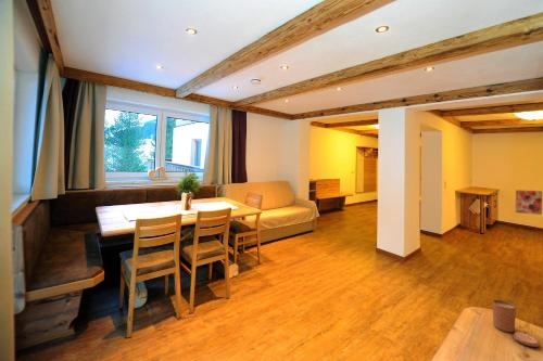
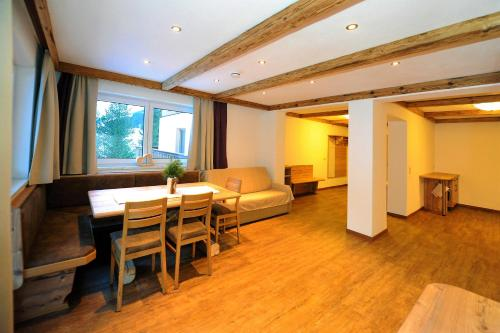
- candle [492,298,541,348]
- wall art [515,189,543,216]
